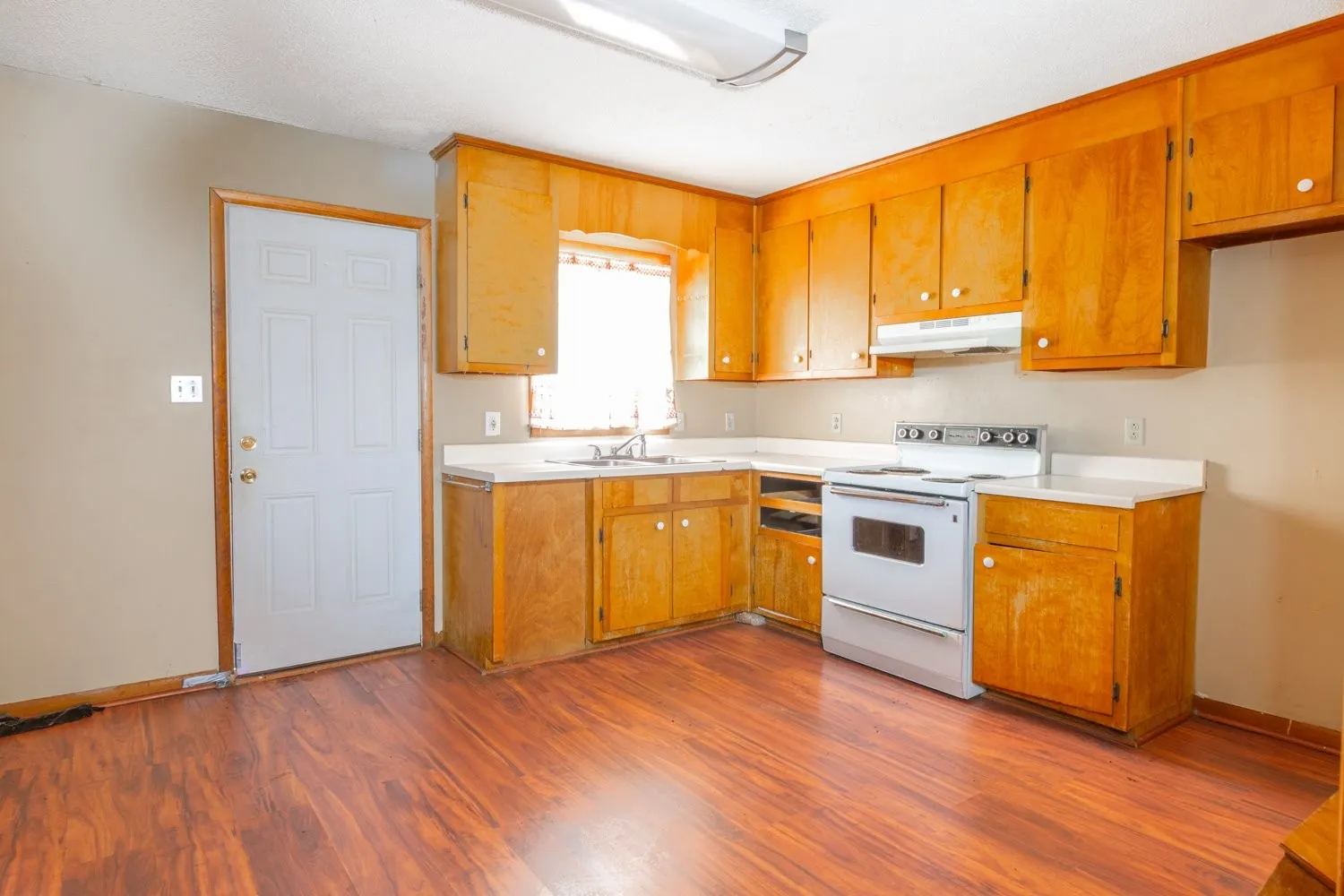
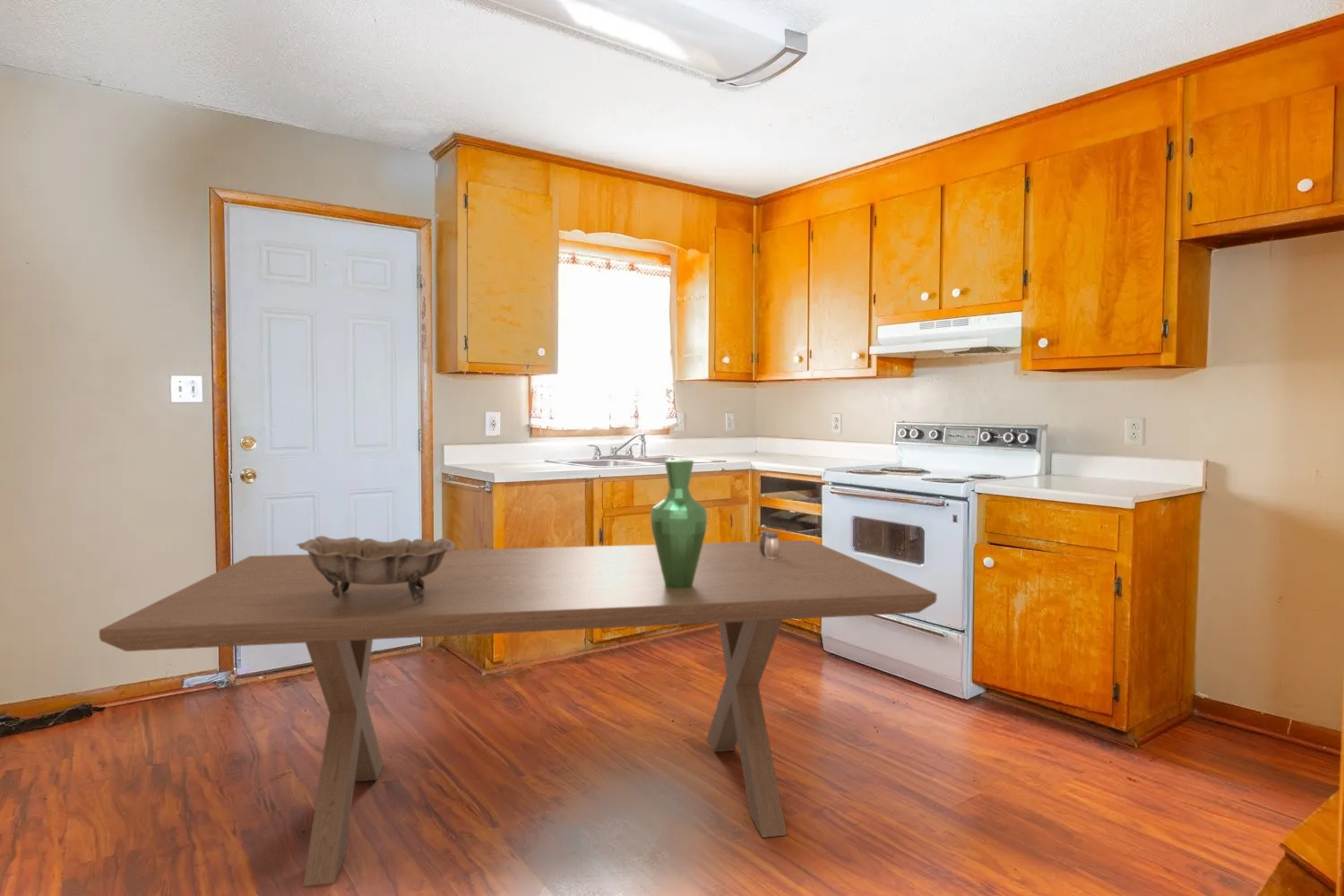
+ salt and pepper shaker [759,530,780,558]
+ decorative bowl [295,535,457,603]
+ dining table [99,539,938,887]
+ vase [650,459,708,589]
